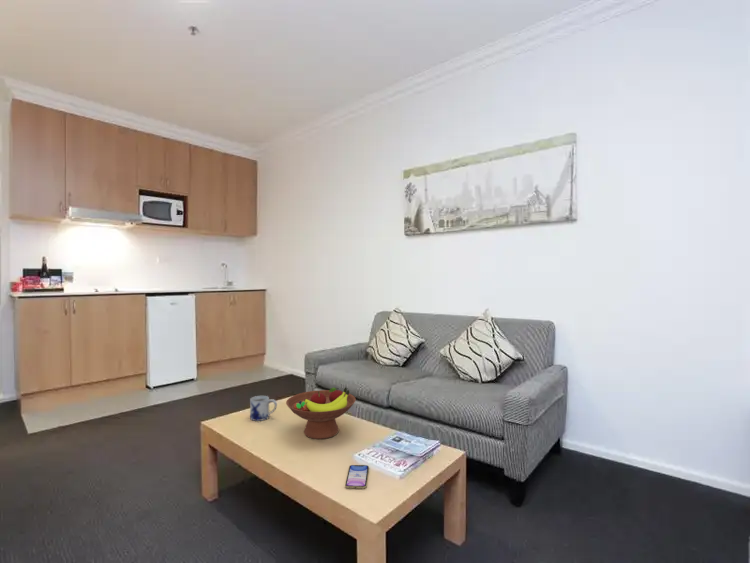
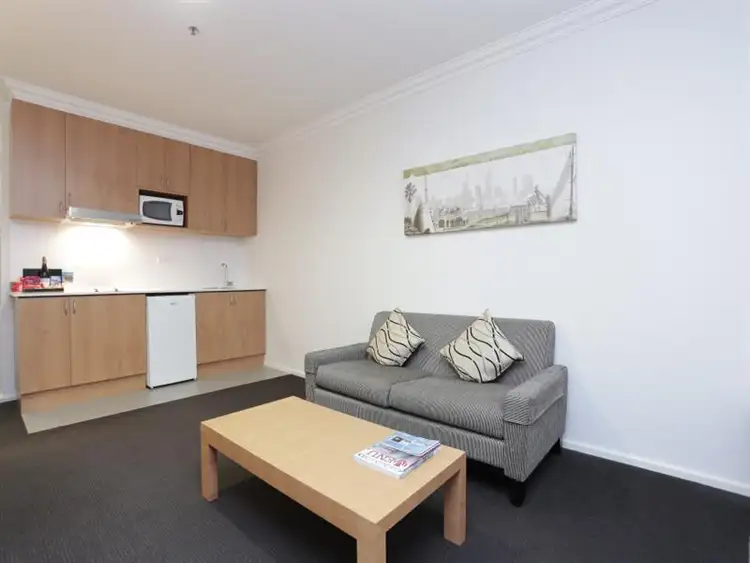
- mug [249,395,278,422]
- smartphone [344,464,370,489]
- fruit bowl [285,386,357,440]
